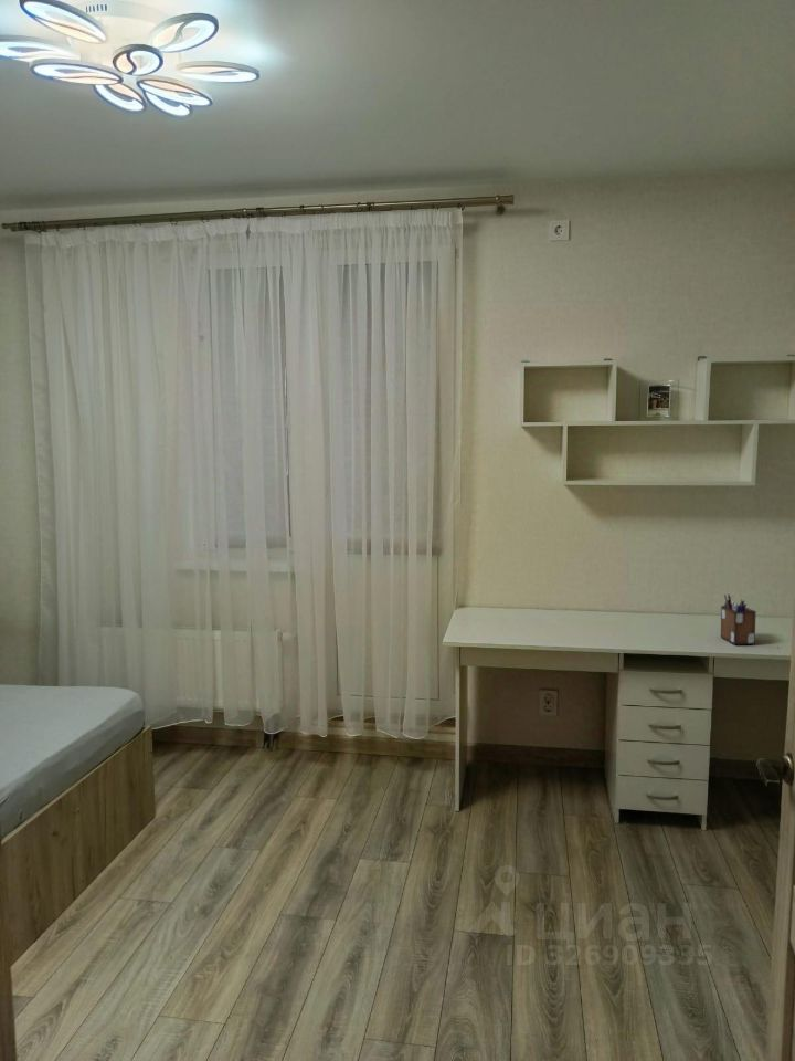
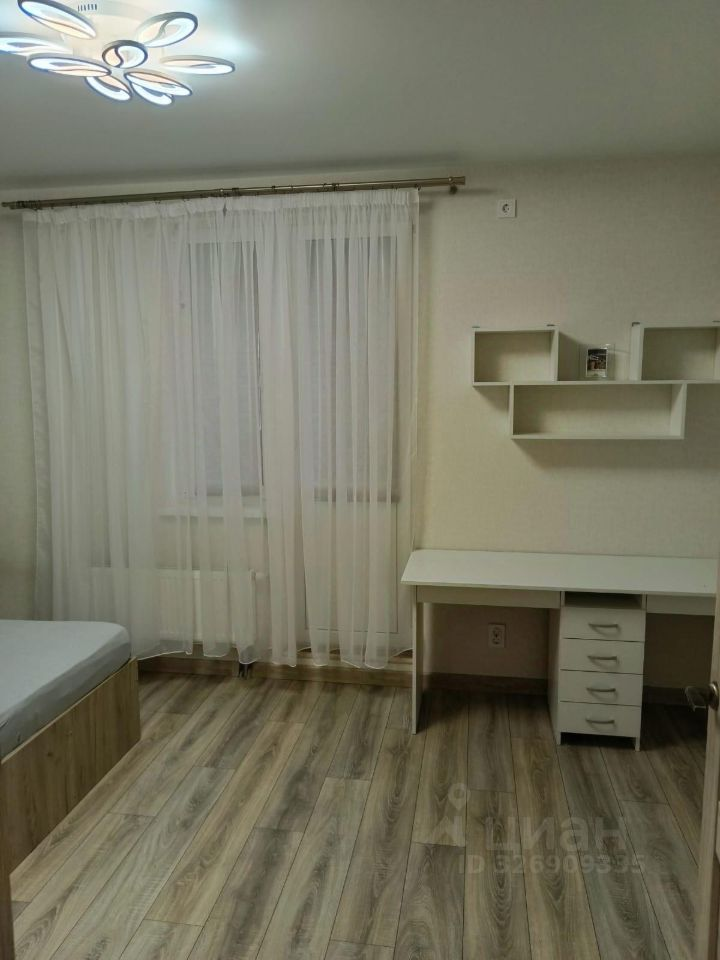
- desk organizer [720,593,757,645]
